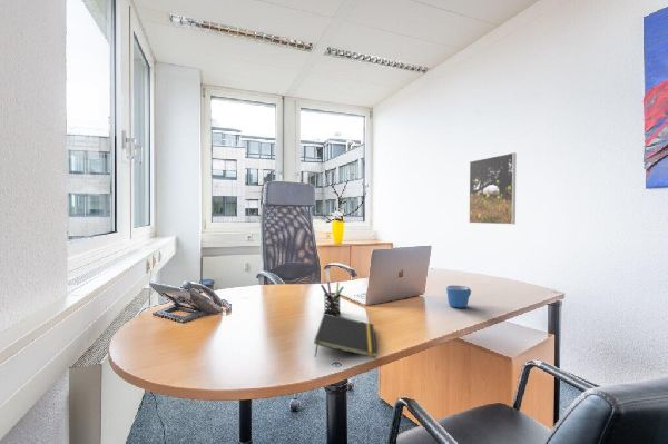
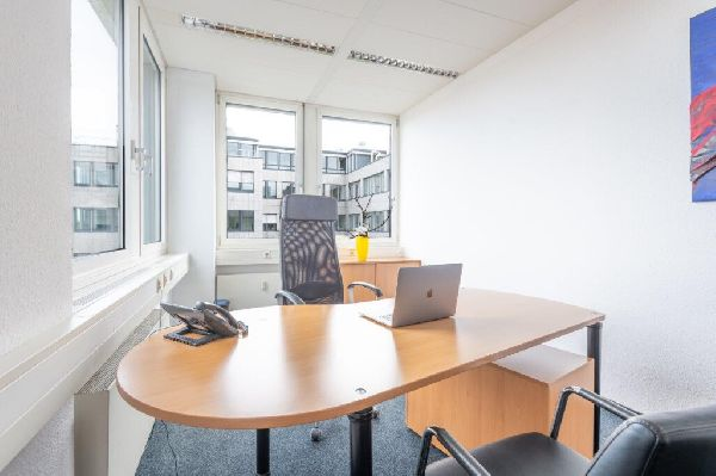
- notepad [313,313,379,359]
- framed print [468,151,518,225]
- mug [445,285,472,309]
- pen holder [320,280,345,316]
